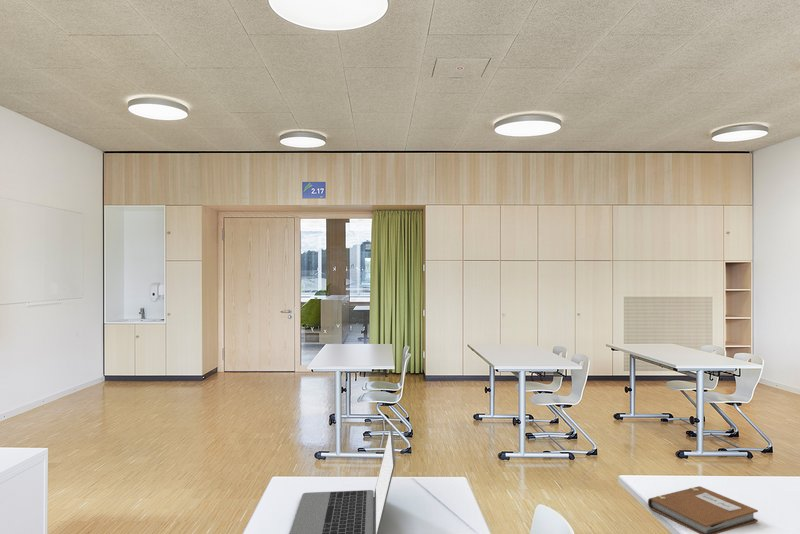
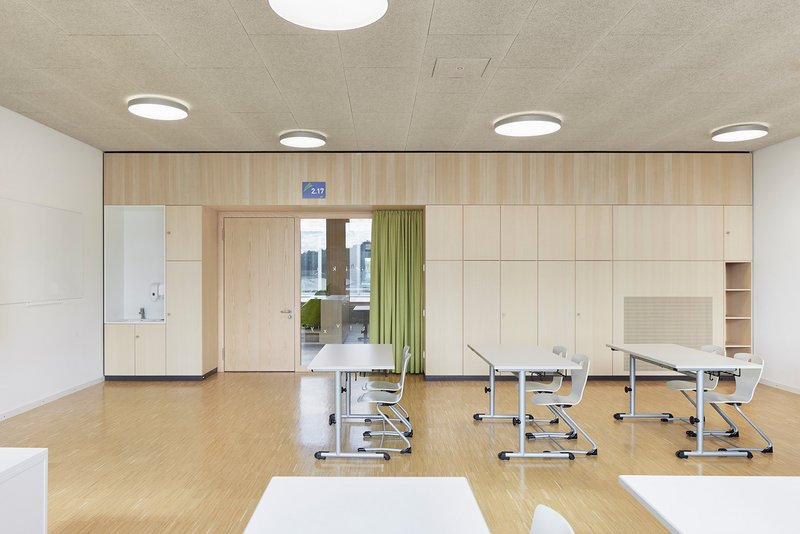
- laptop [289,424,397,534]
- notebook [647,485,759,534]
